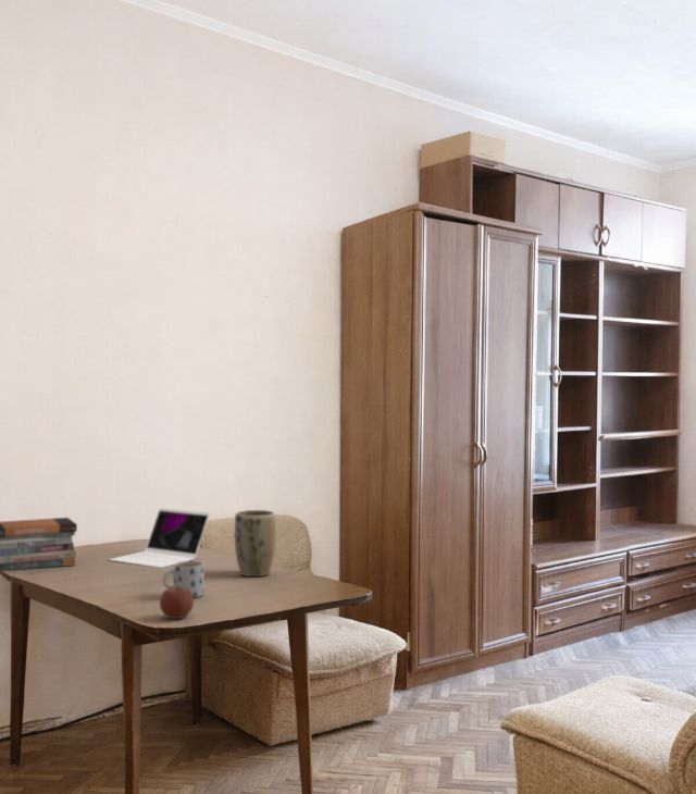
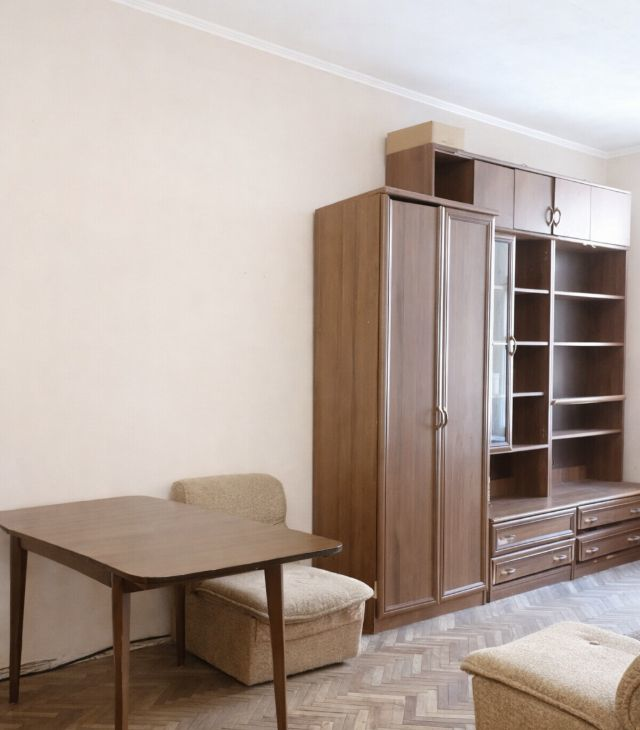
- apple [159,586,195,620]
- book stack [0,517,78,572]
- laptop [109,507,211,569]
- plant pot [234,509,277,578]
- mug [162,560,206,599]
